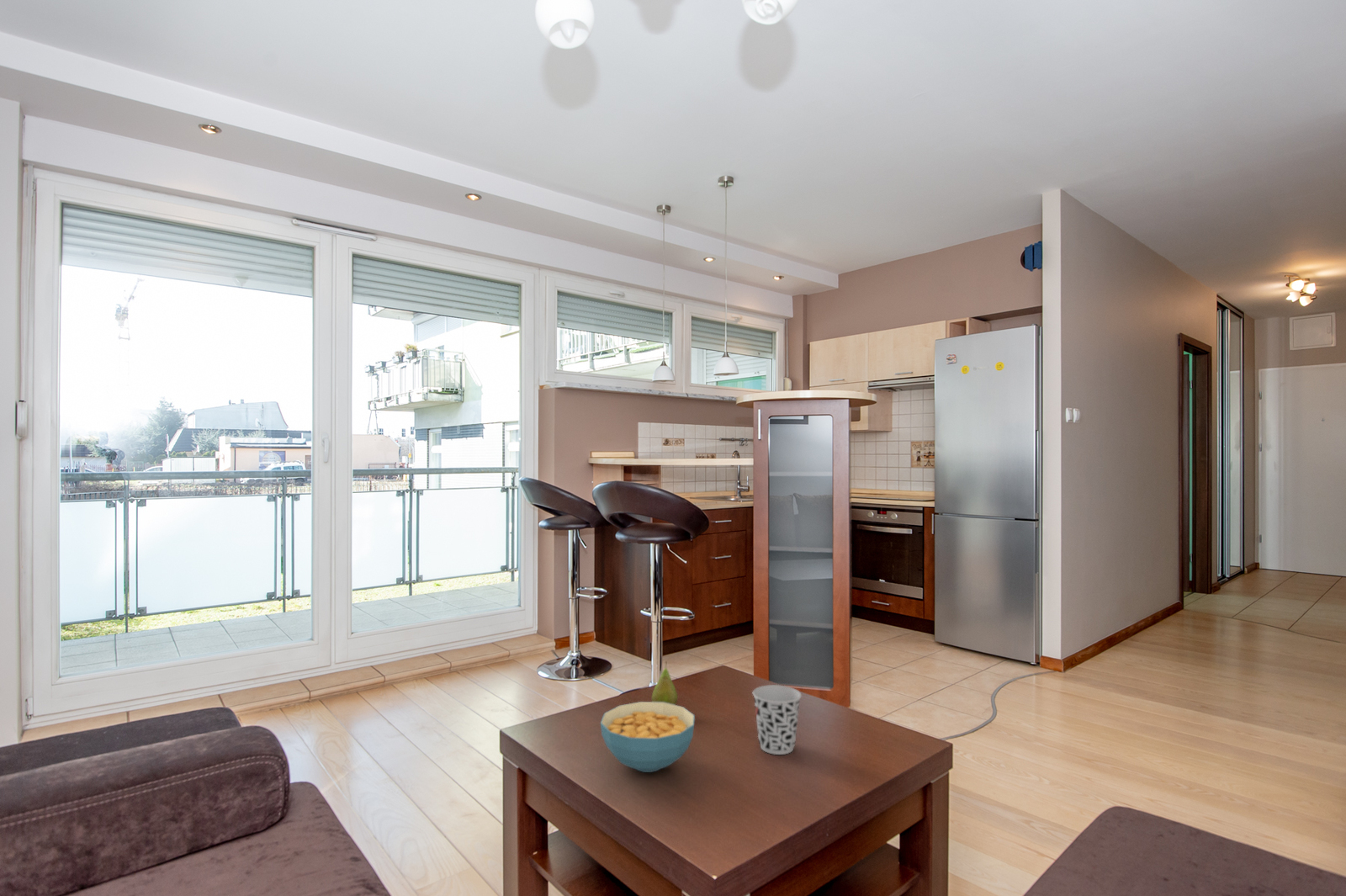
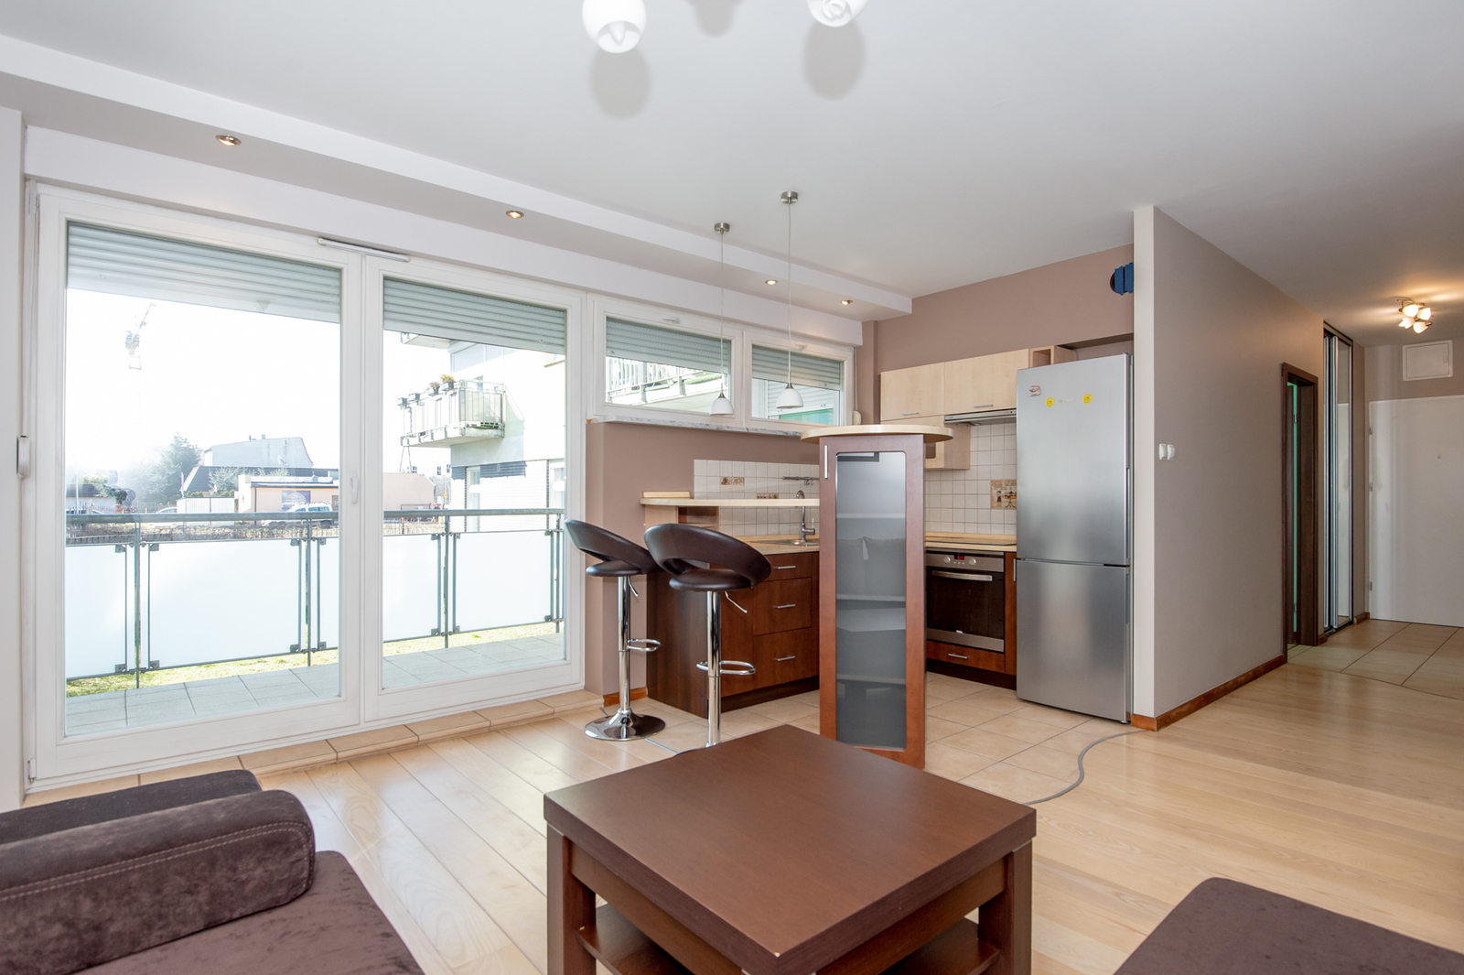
- cup [752,684,803,756]
- fruit [651,660,678,705]
- cereal bowl [600,701,696,773]
